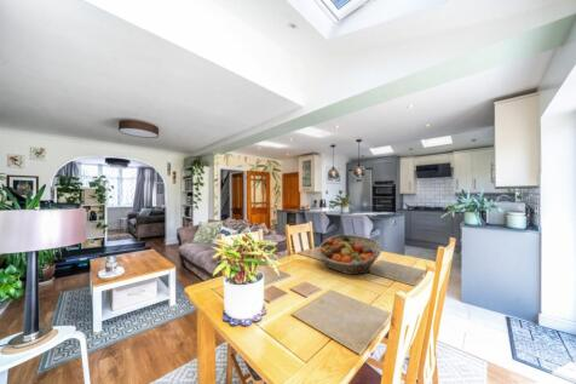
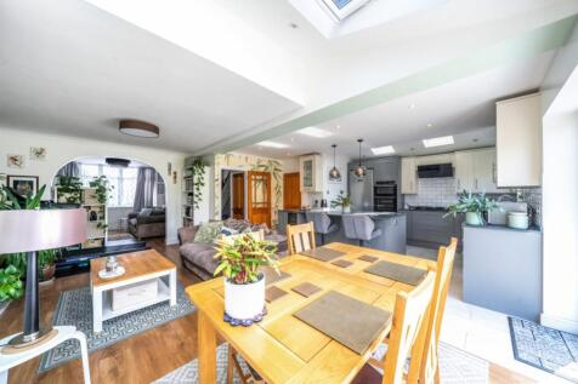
- fruit basket [317,234,382,276]
